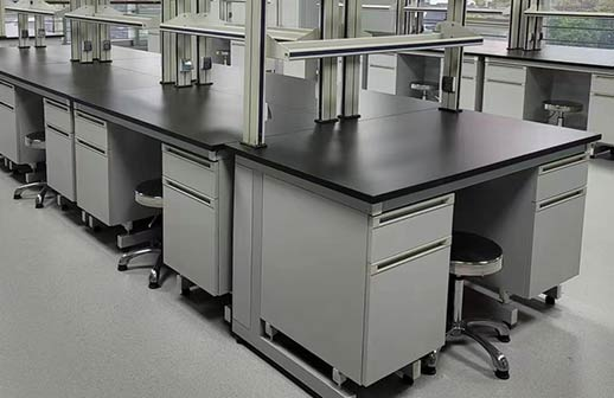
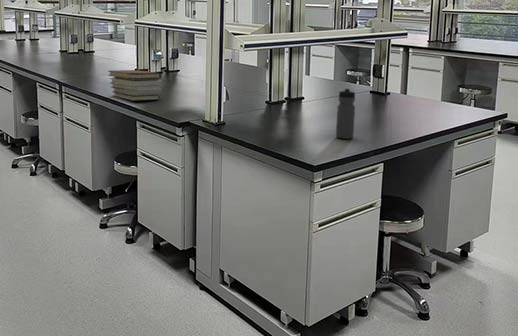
+ water bottle [335,87,356,140]
+ book stack [107,69,163,102]
